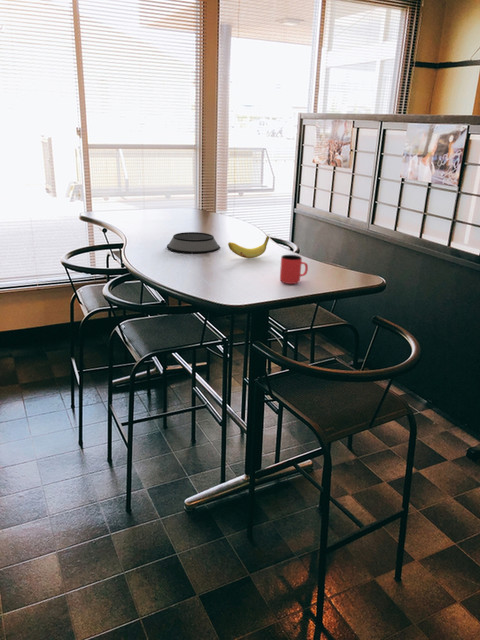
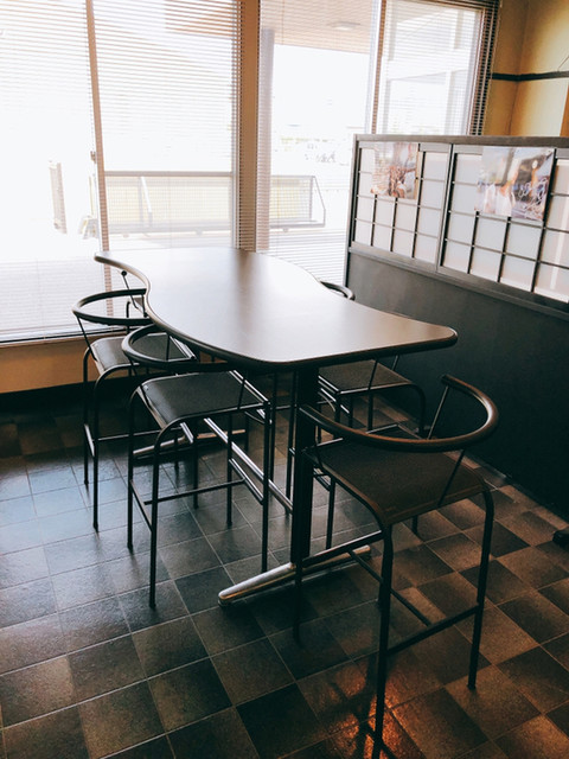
- cup [279,254,309,285]
- banana [227,235,270,259]
- bowl [166,231,221,254]
